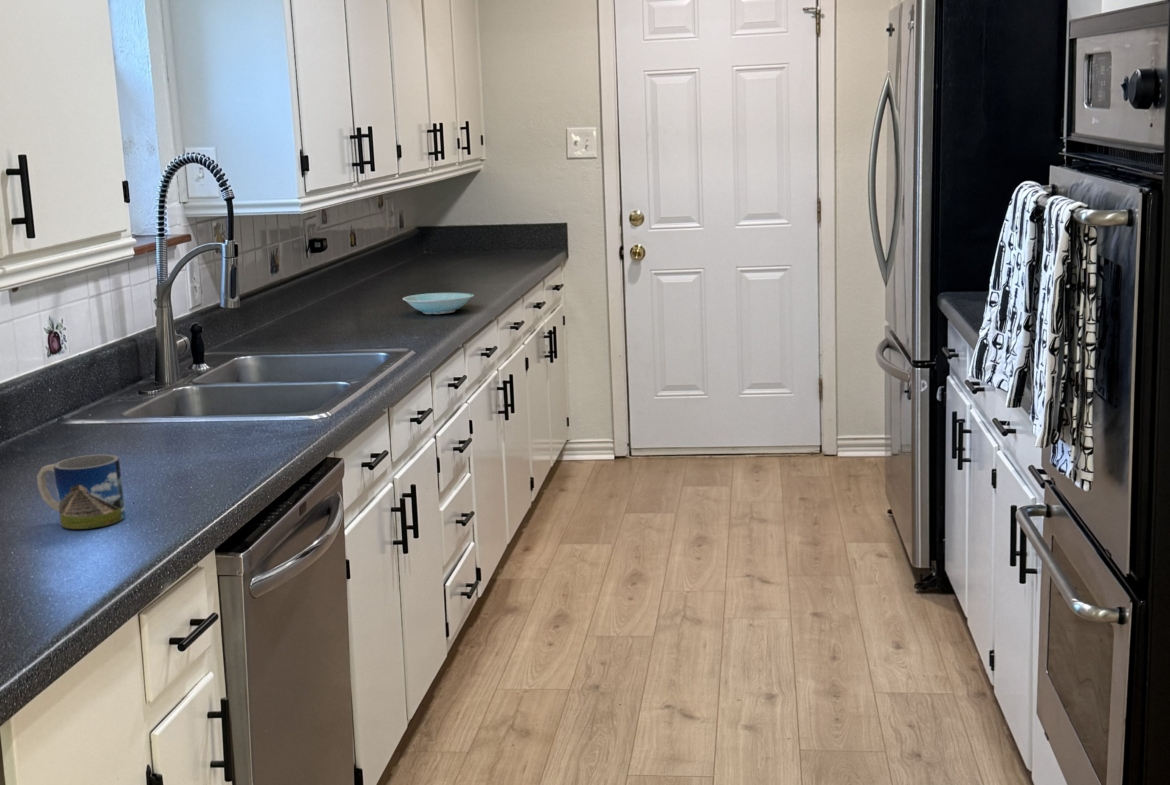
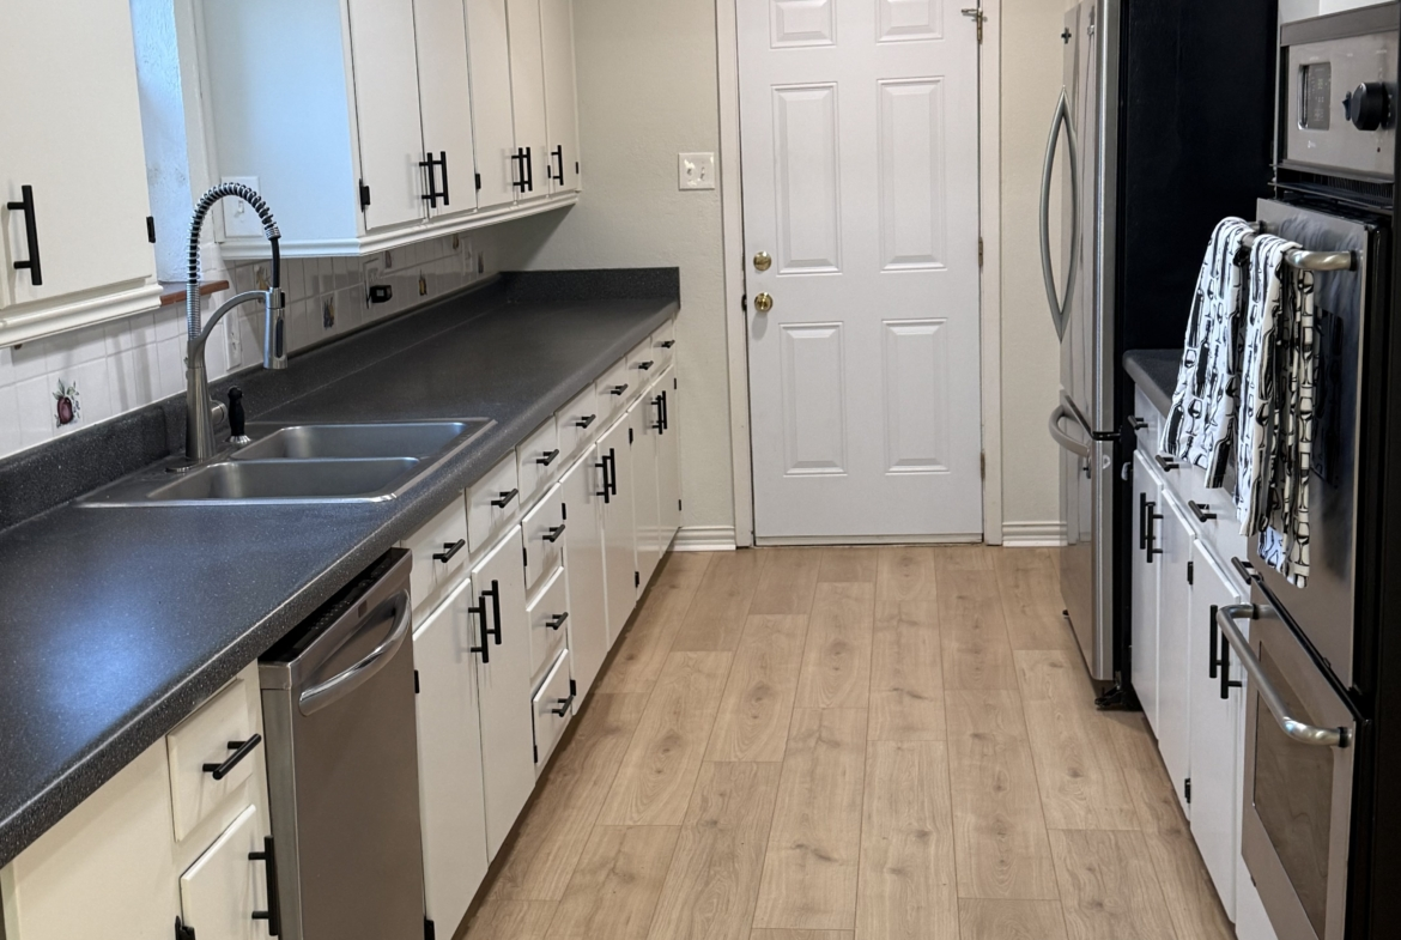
- mug [36,453,127,530]
- bowl [402,292,475,315]
